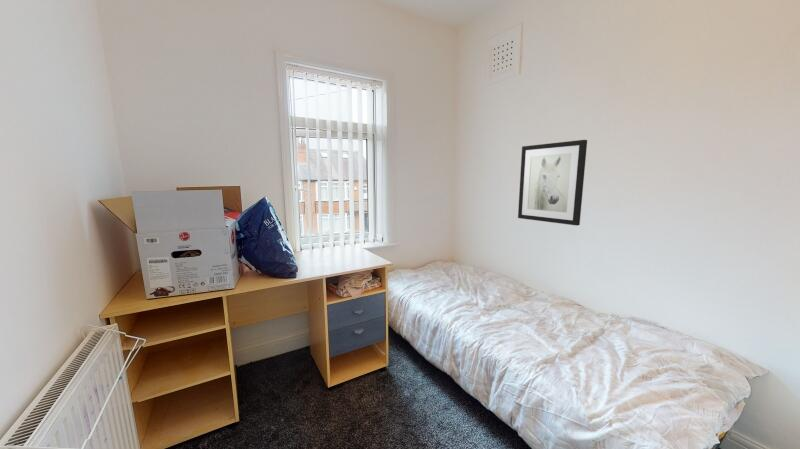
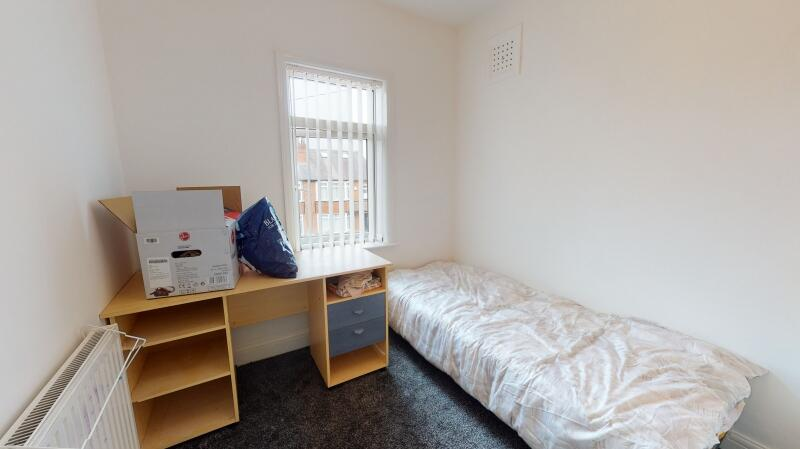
- wall art [517,139,588,227]
